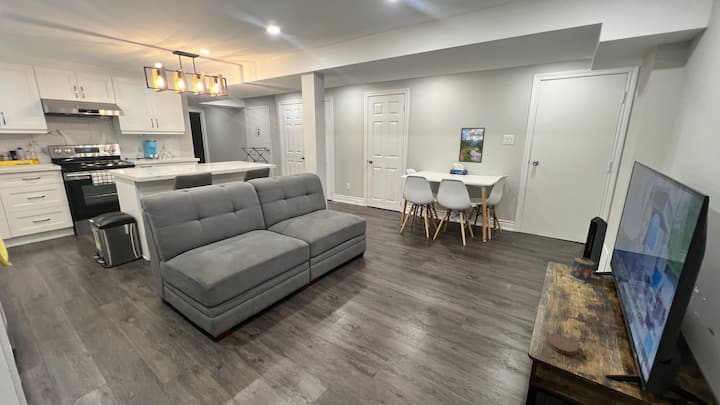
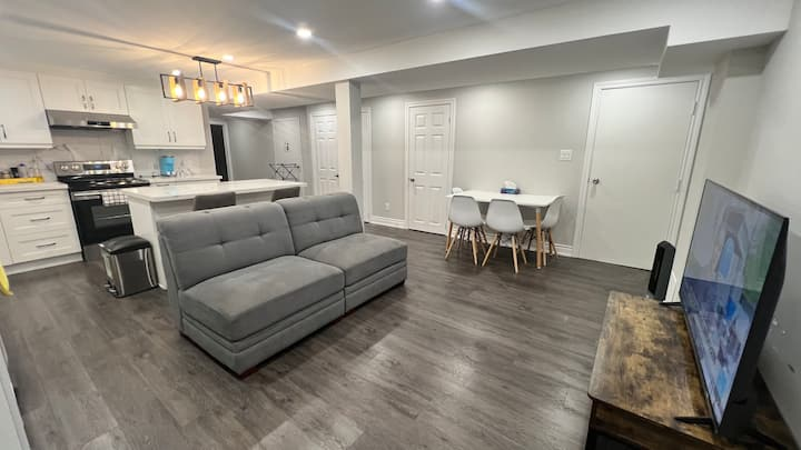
- coaster [545,333,579,356]
- candle [567,257,596,284]
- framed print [458,127,486,164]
